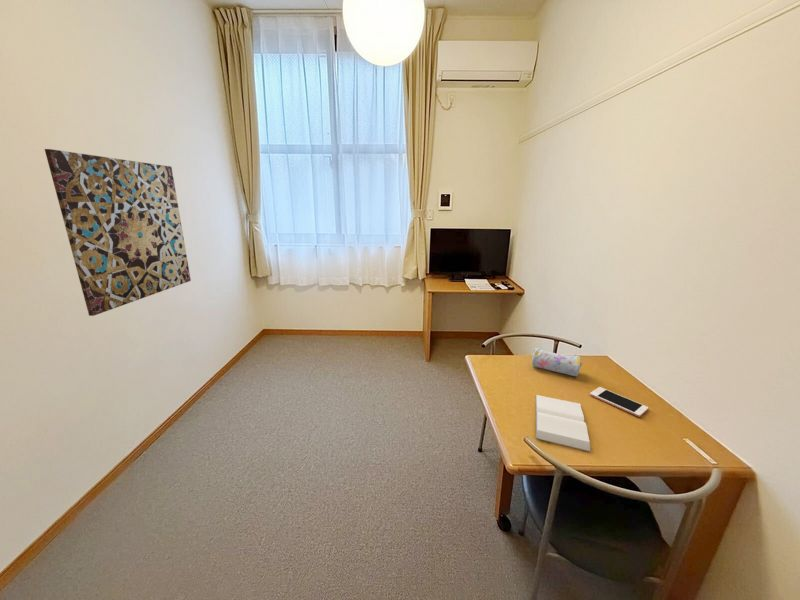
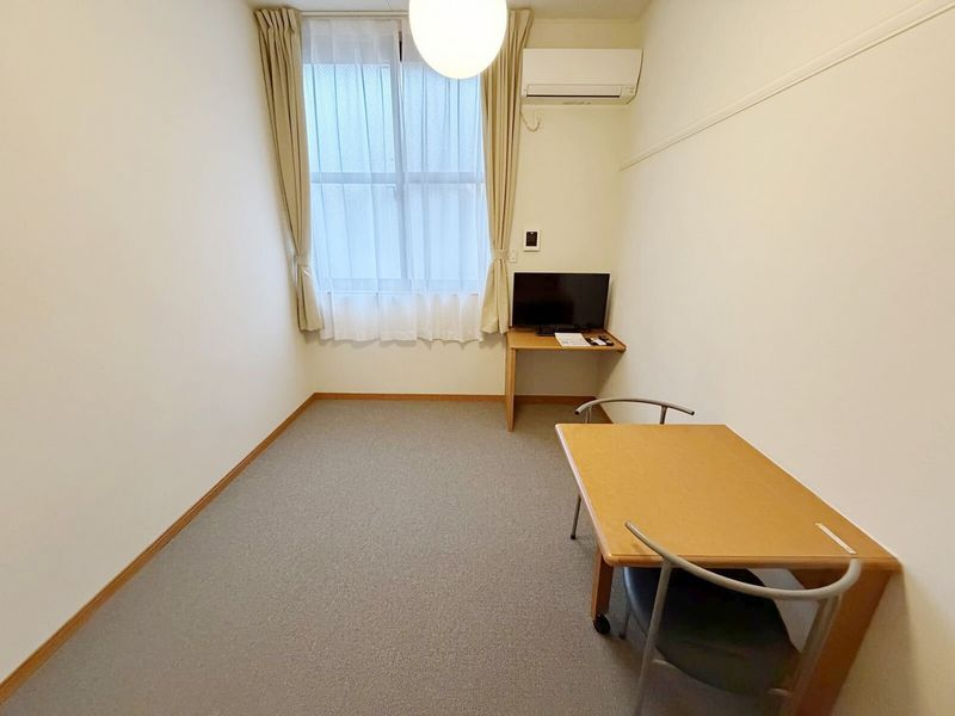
- pencil case [531,347,583,377]
- book [535,394,592,453]
- wall art [44,148,192,317]
- cell phone [589,386,649,418]
